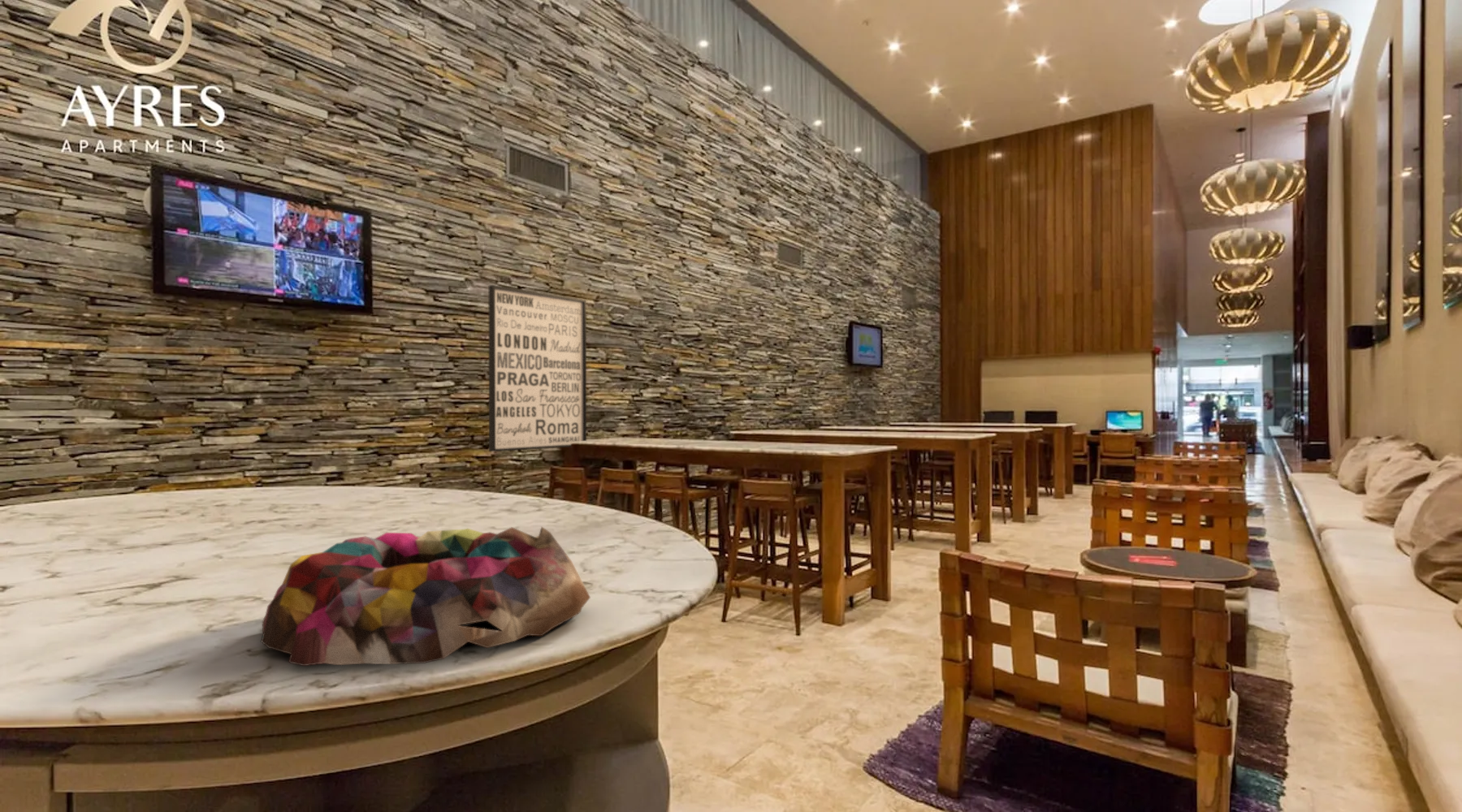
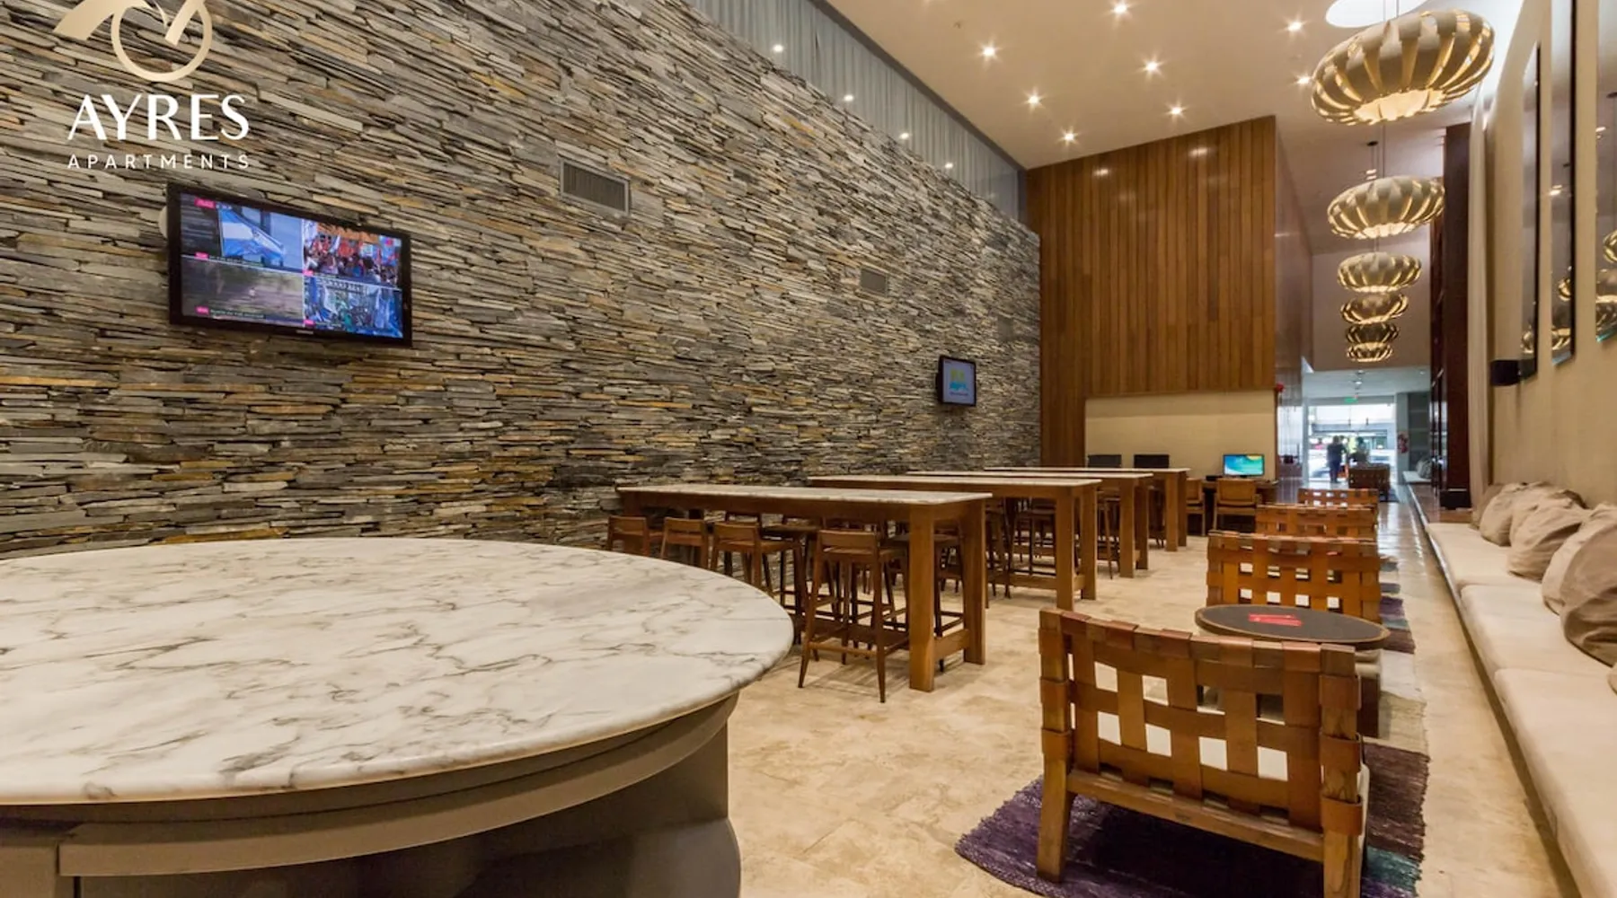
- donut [260,526,591,667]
- wall art [488,284,587,452]
